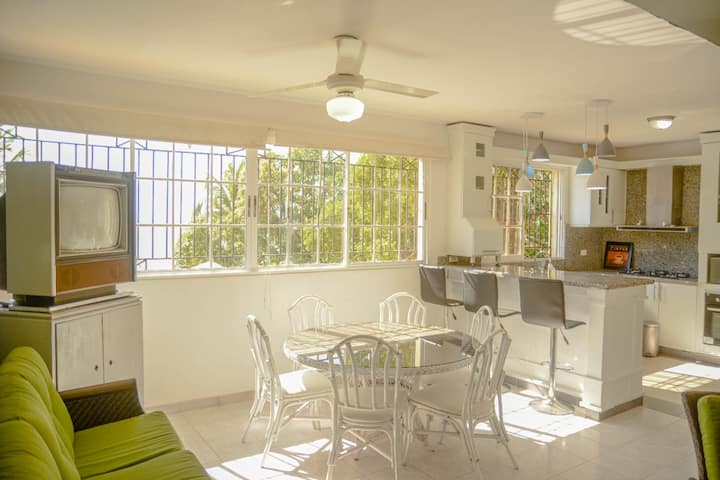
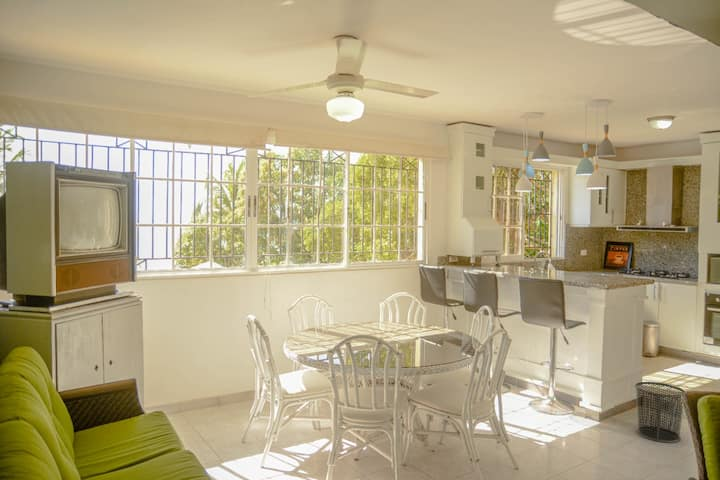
+ waste bin [634,381,686,444]
